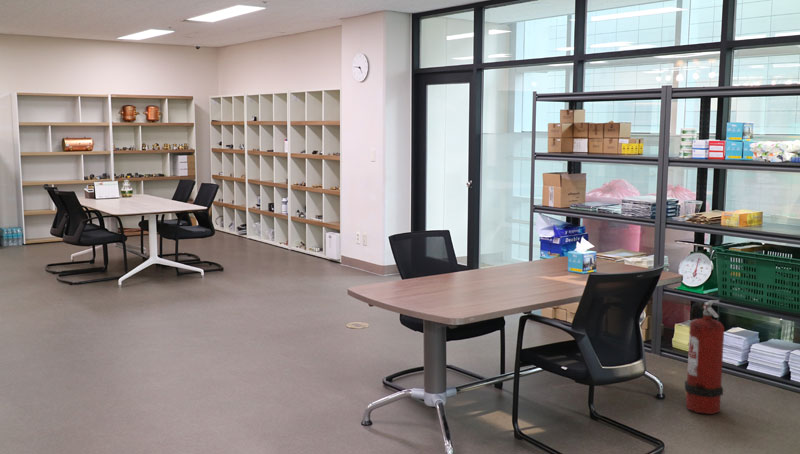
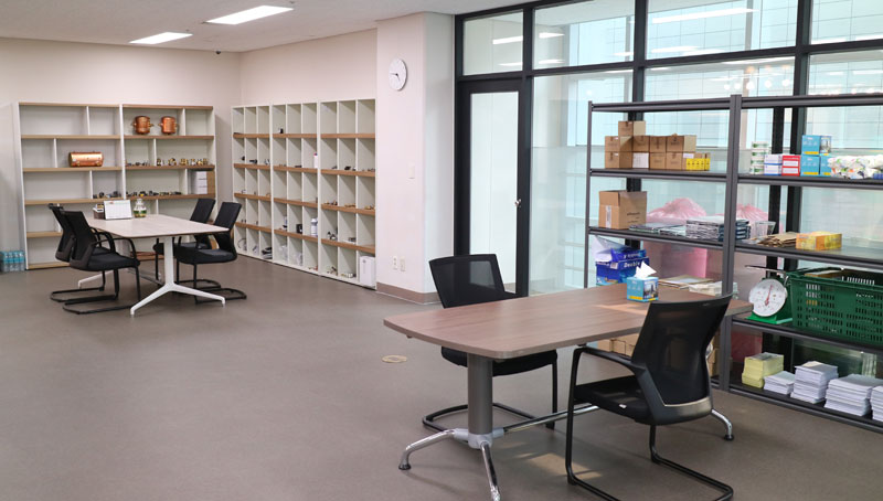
- fire extinguisher [684,299,725,415]
